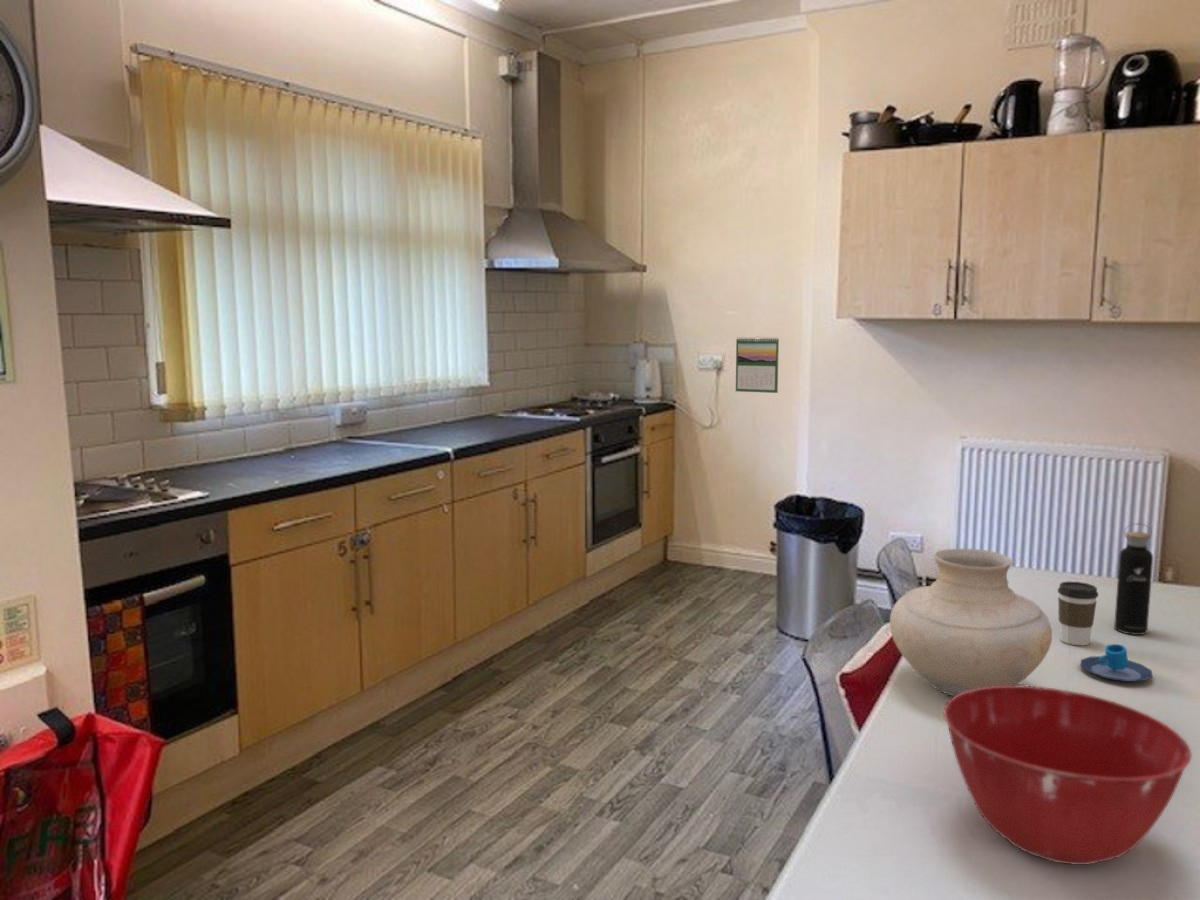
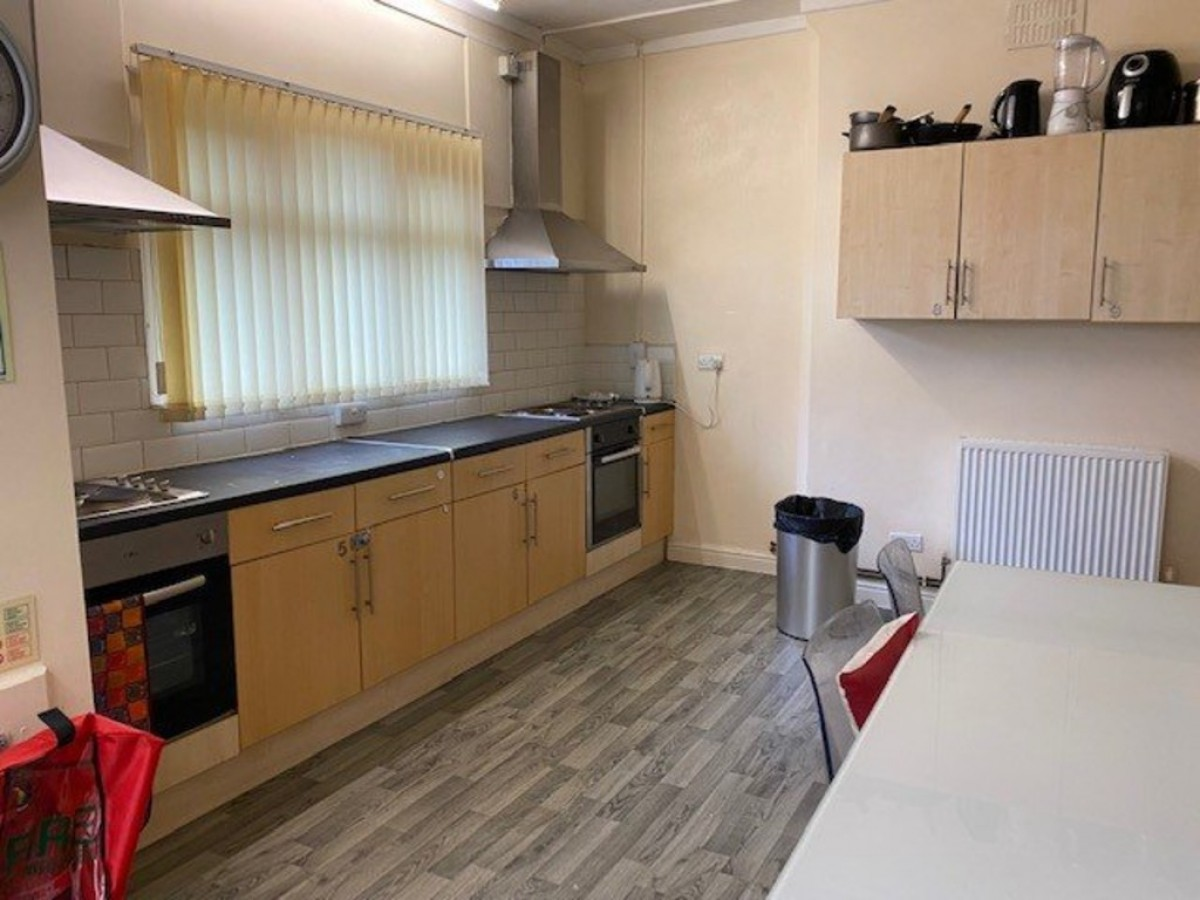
- vase [889,548,1053,697]
- calendar [735,335,780,394]
- water bottle [1113,523,1154,636]
- mug [1080,643,1154,683]
- mixing bowl [942,685,1193,866]
- coffee cup [1057,580,1099,646]
